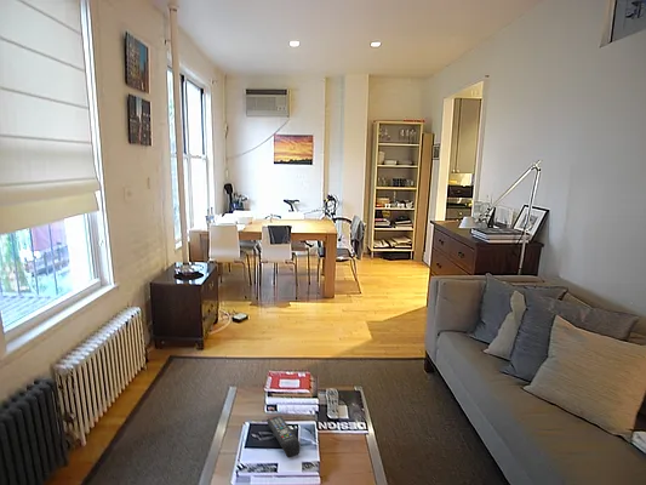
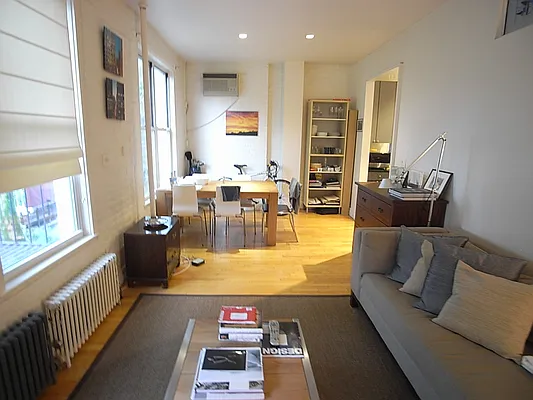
- remote control [265,415,301,458]
